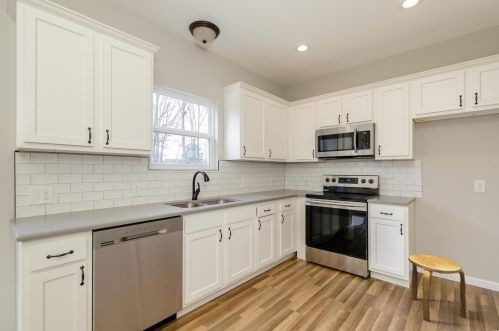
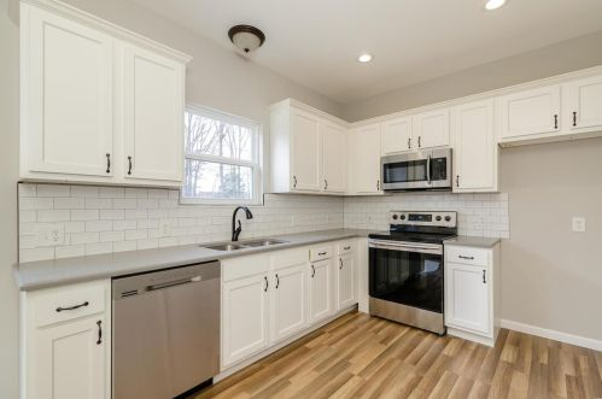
- stool [407,253,467,323]
